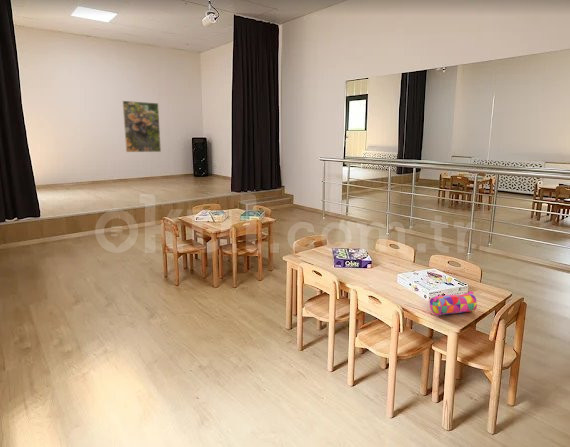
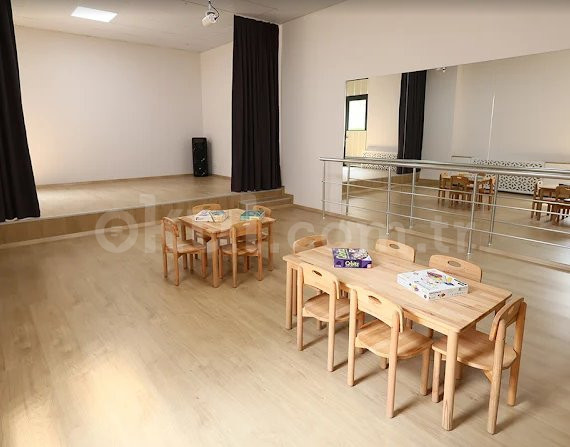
- pencil case [429,290,478,316]
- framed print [122,100,162,153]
